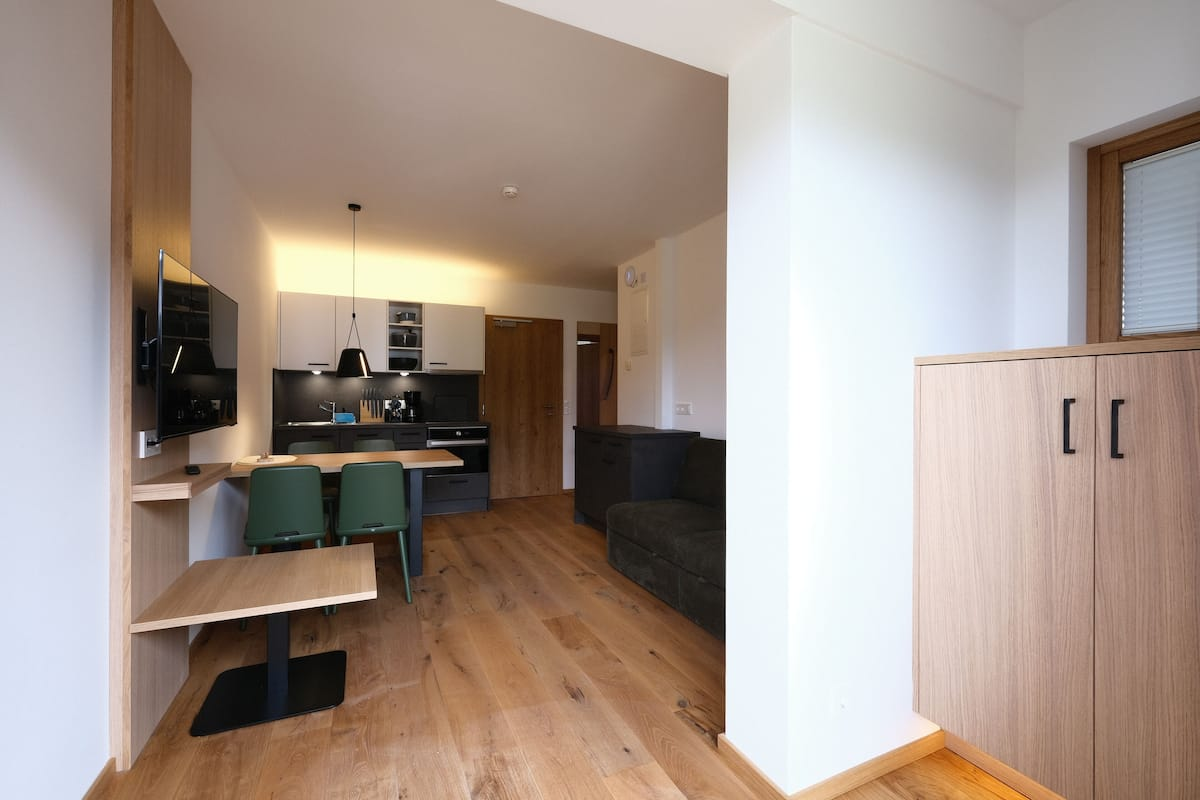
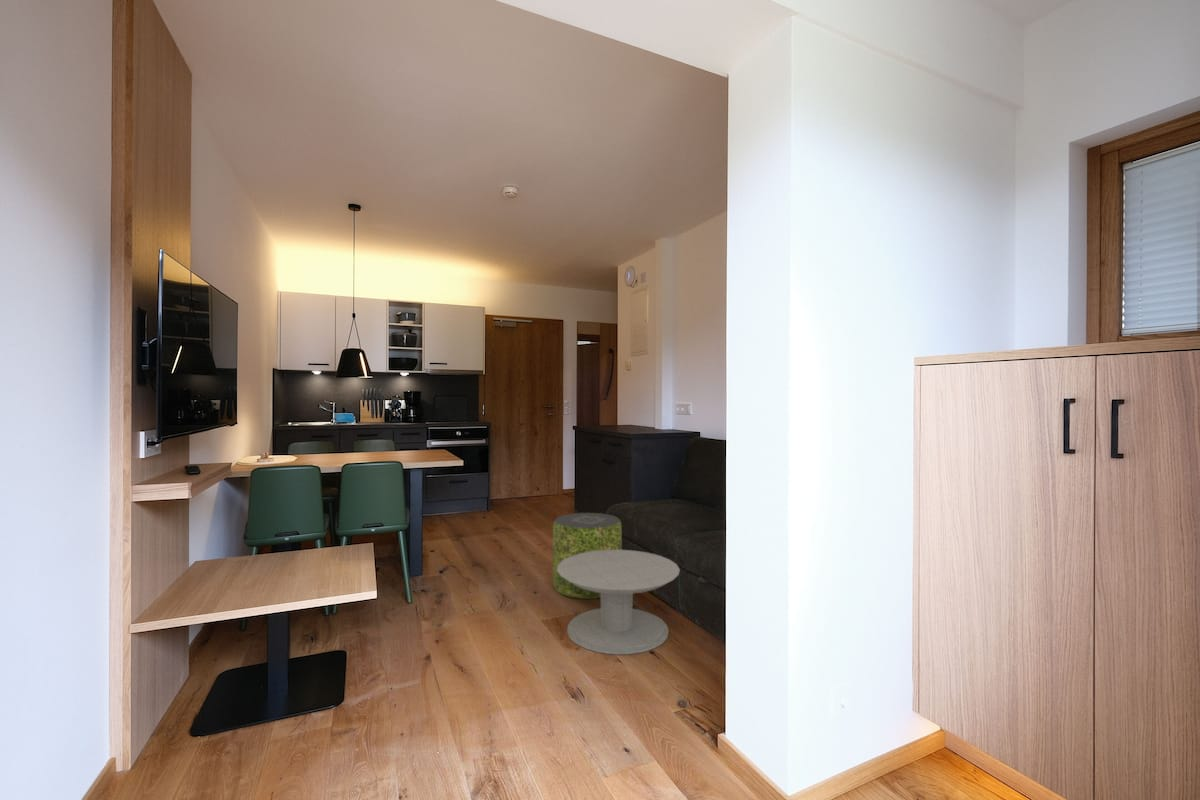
+ side table [557,549,681,656]
+ pouf [552,512,623,600]
